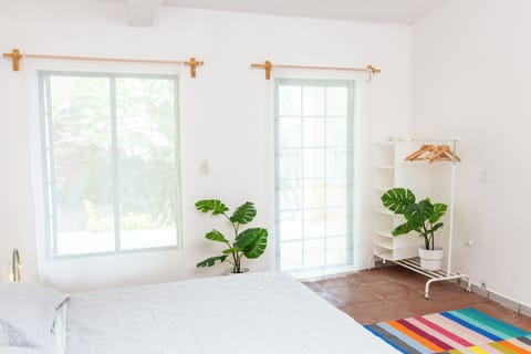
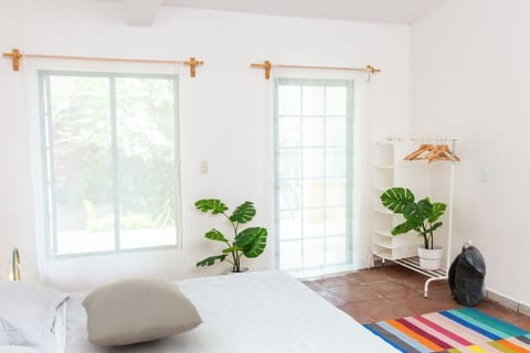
+ pillow [81,276,204,347]
+ backpack [447,245,487,307]
